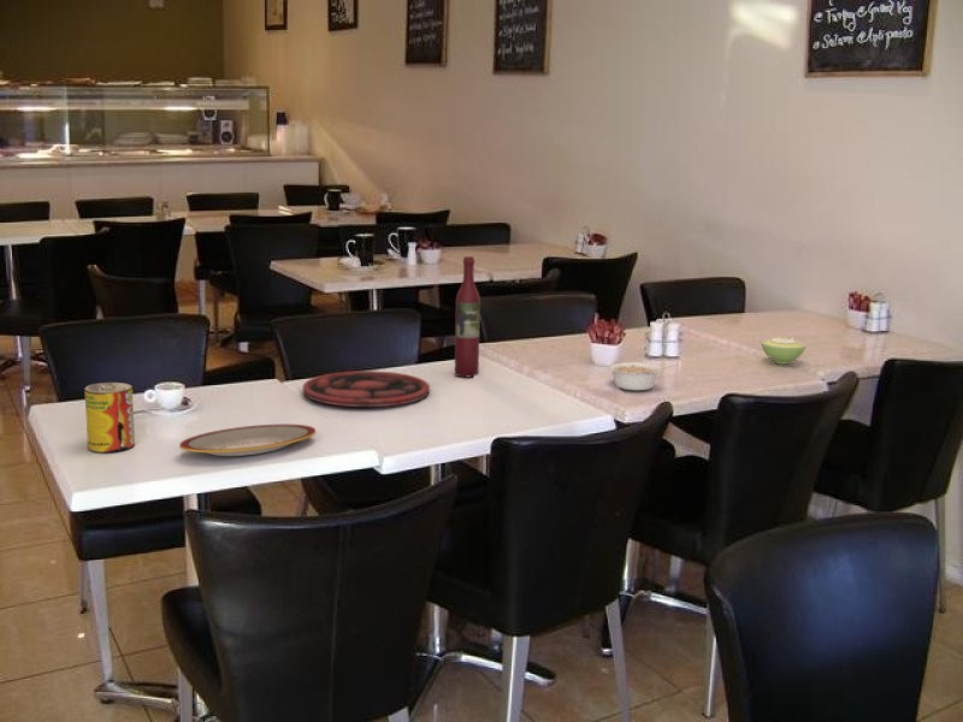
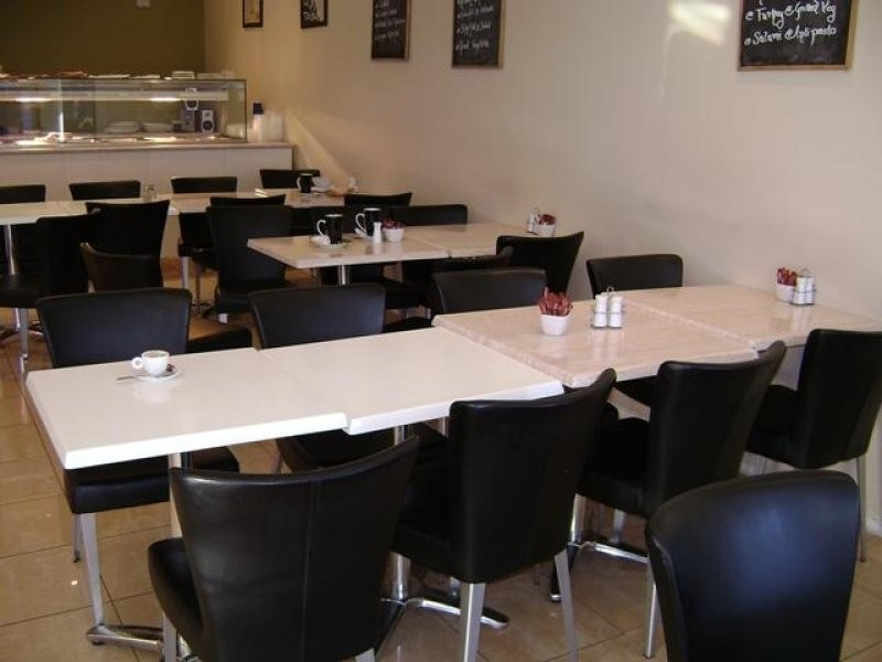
- legume [607,361,674,391]
- sugar bowl [760,335,807,365]
- plate [178,424,317,457]
- plate [302,369,431,408]
- wine bottle [454,255,482,378]
- beverage can [83,381,136,454]
